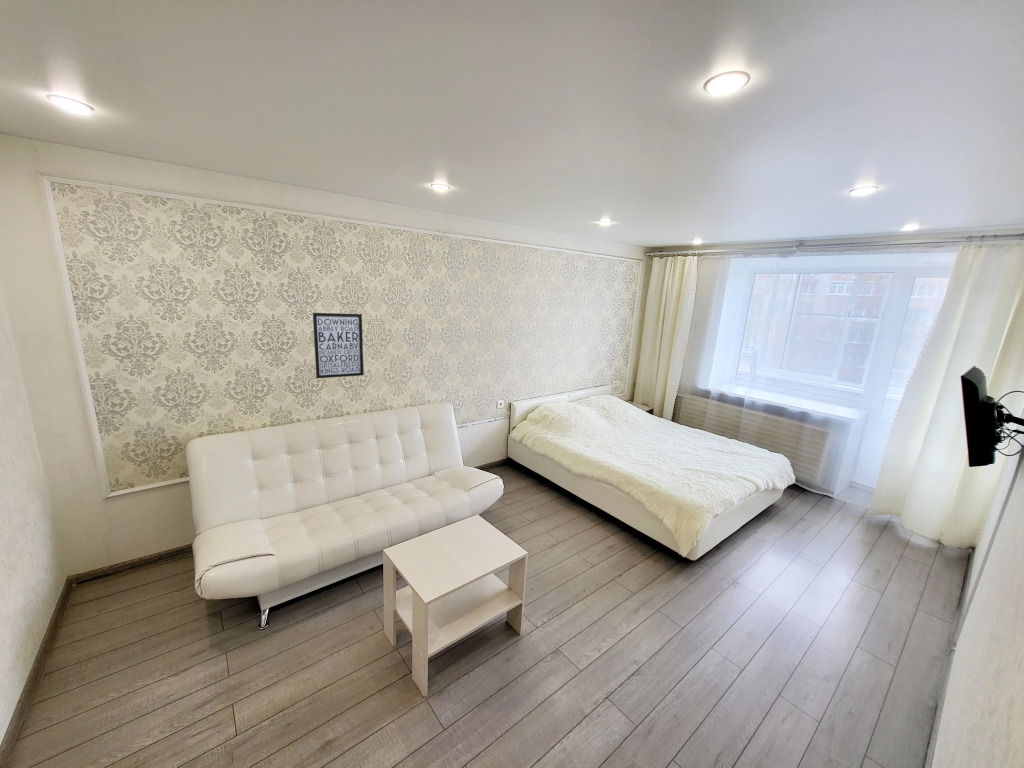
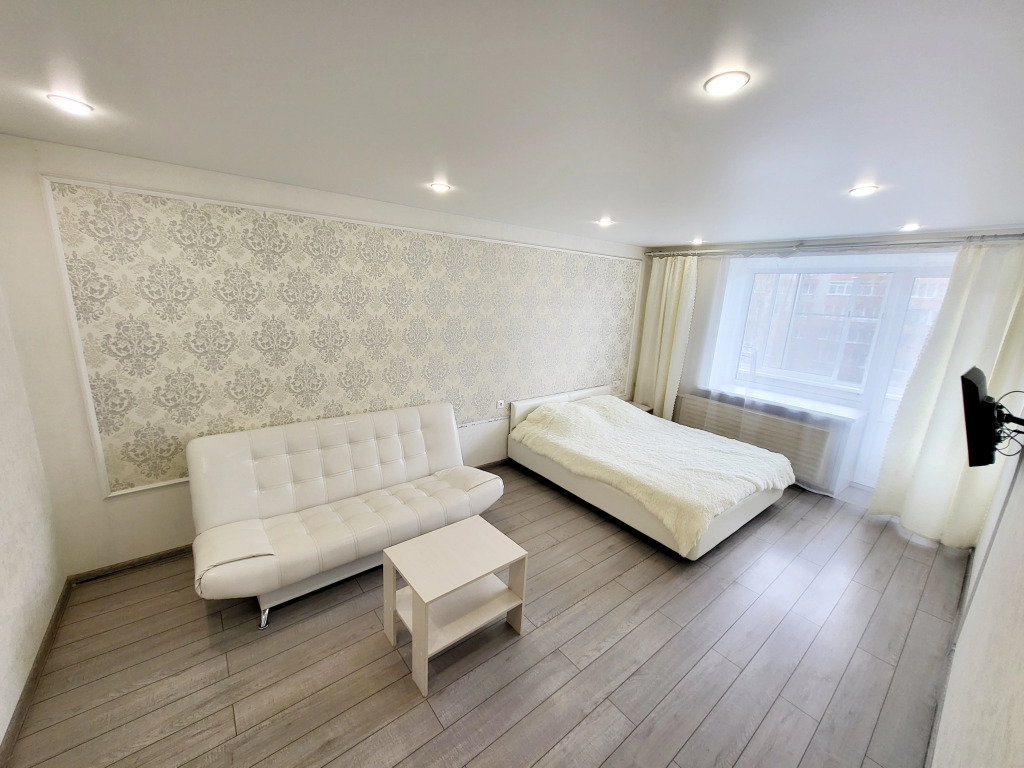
- wall art [312,312,365,379]
